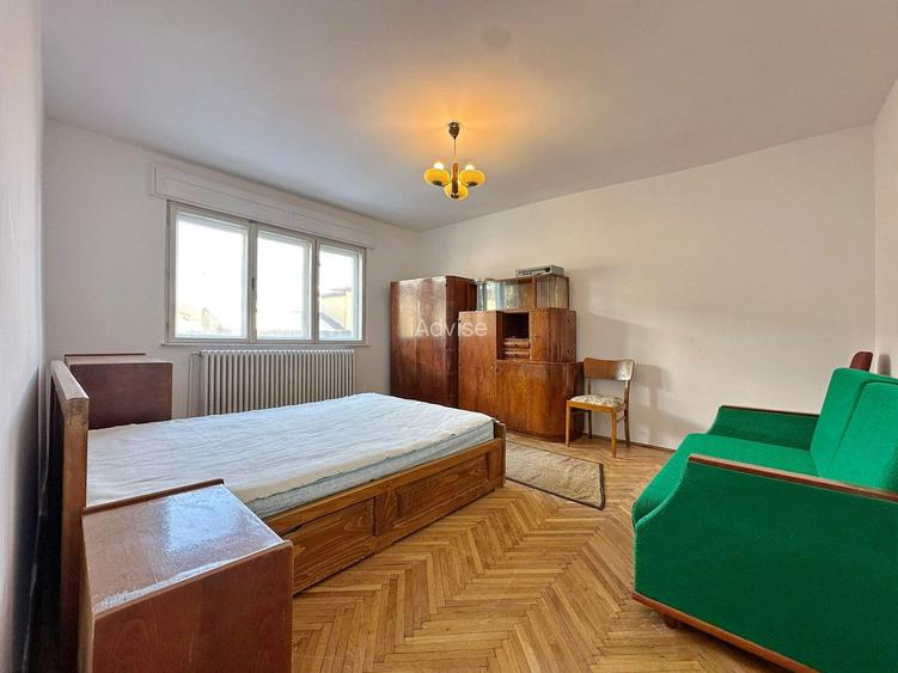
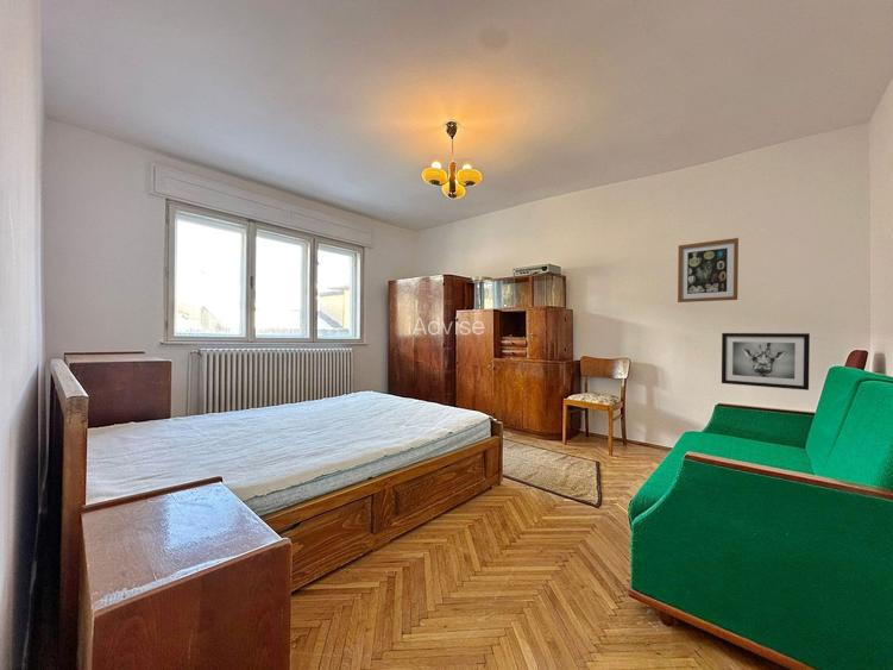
+ wall art [677,237,740,303]
+ wall art [721,332,811,392]
